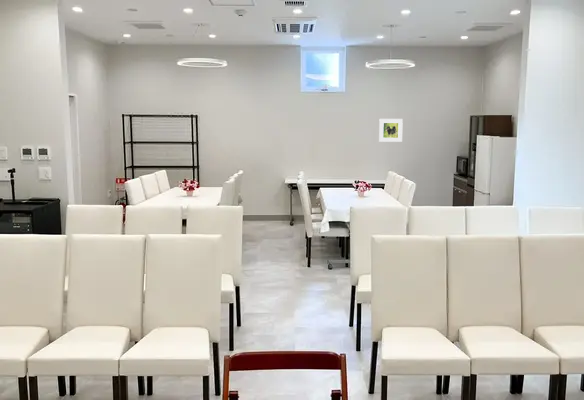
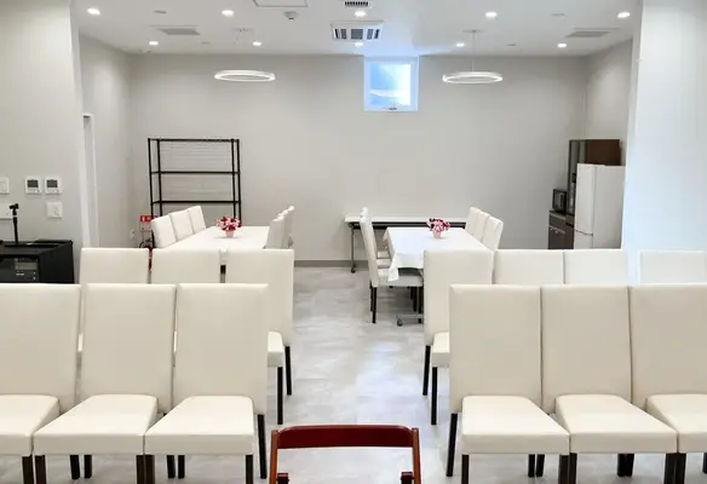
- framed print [378,118,404,143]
